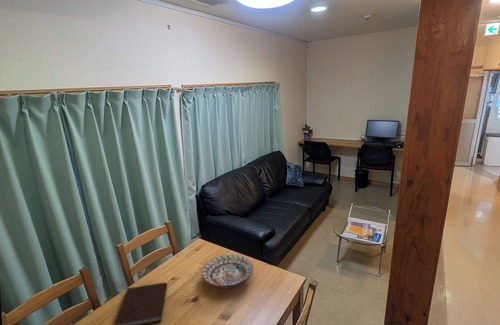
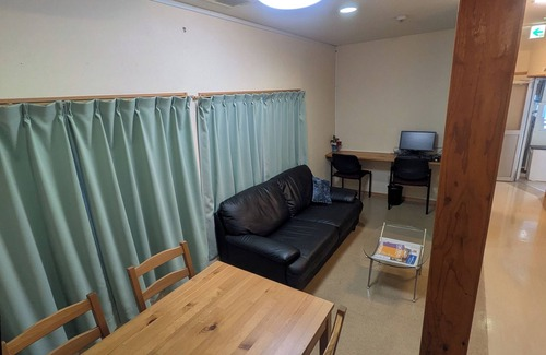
- decorative bowl [201,254,254,290]
- notebook [113,281,168,325]
